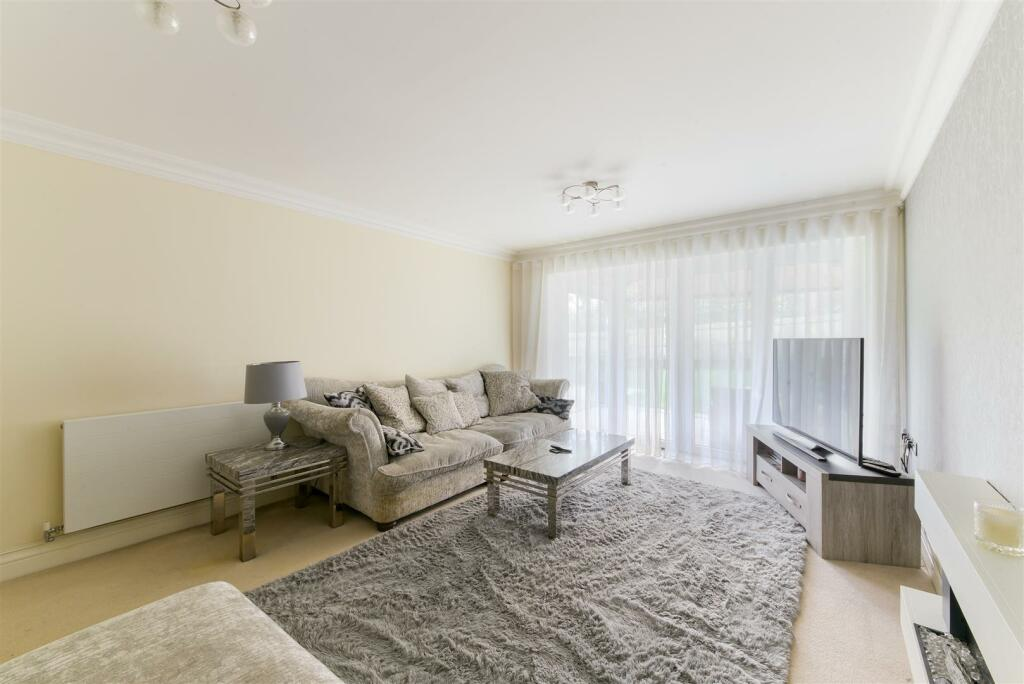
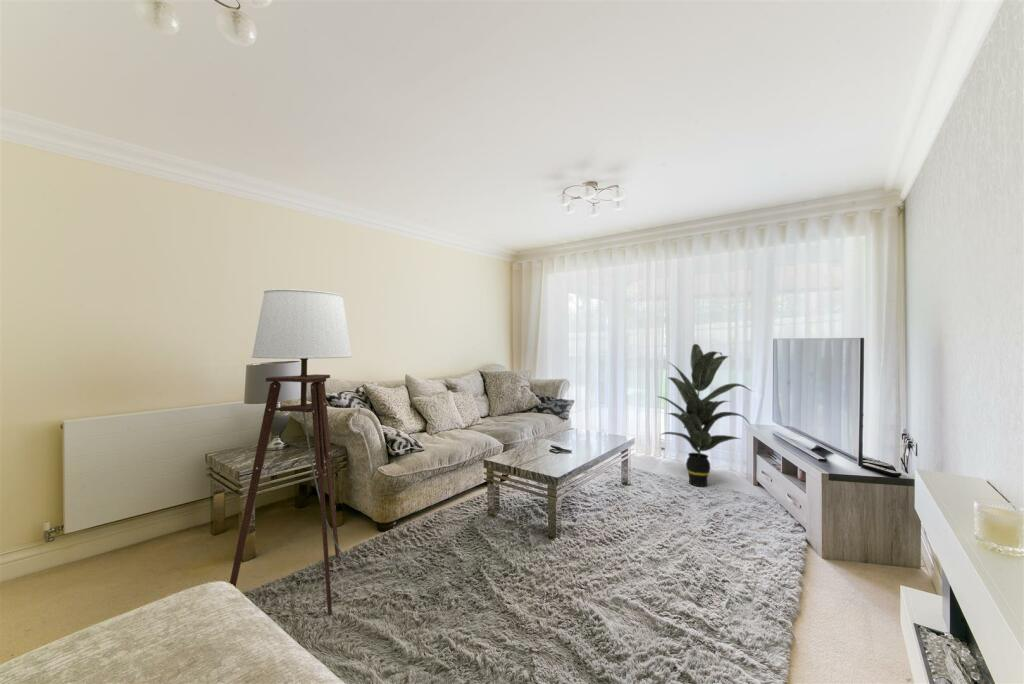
+ indoor plant [655,343,754,487]
+ floor lamp [229,288,401,615]
